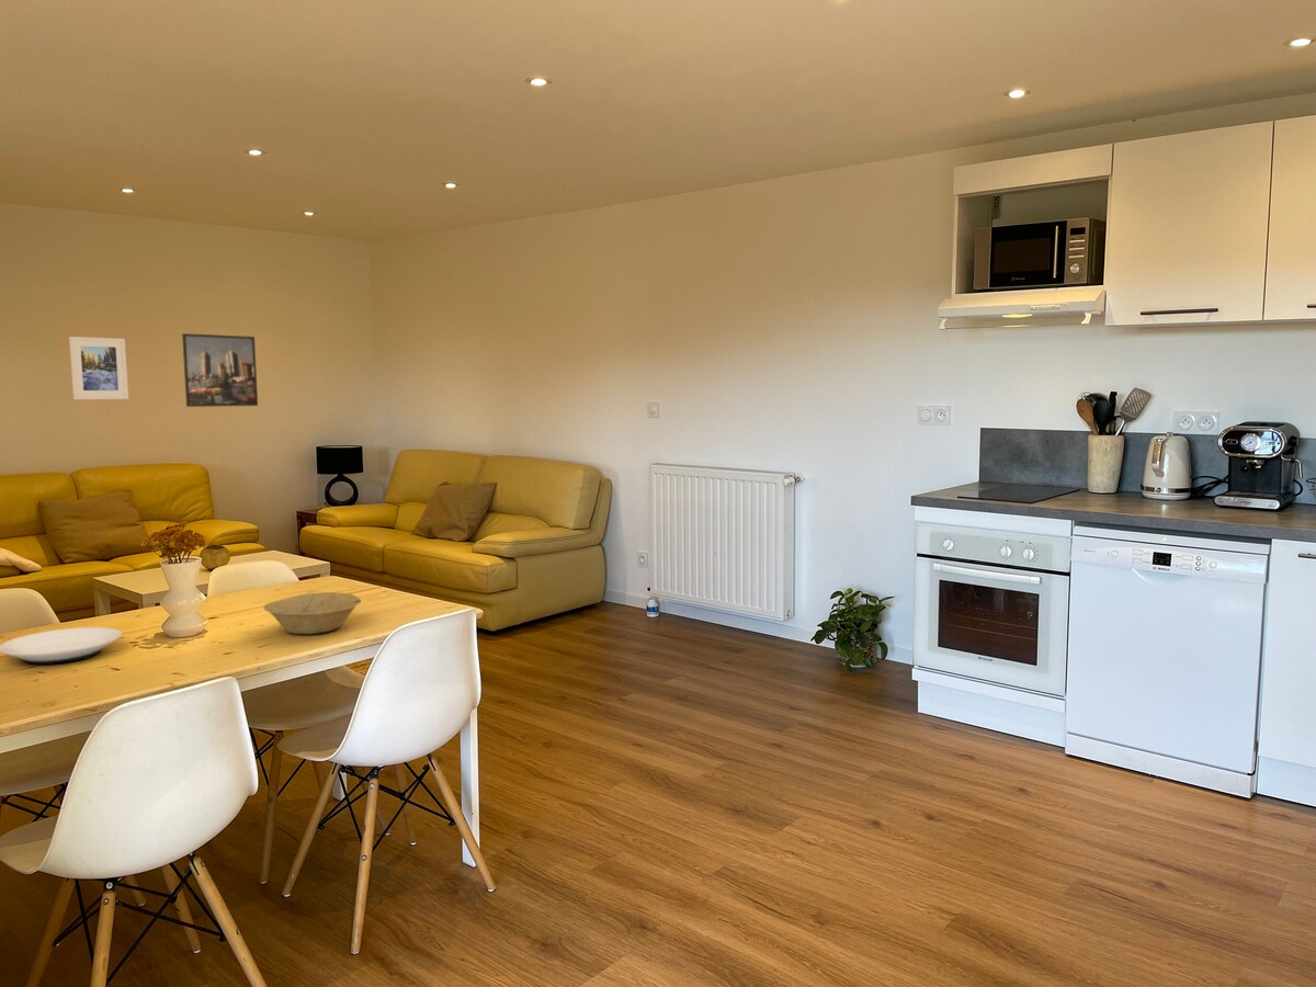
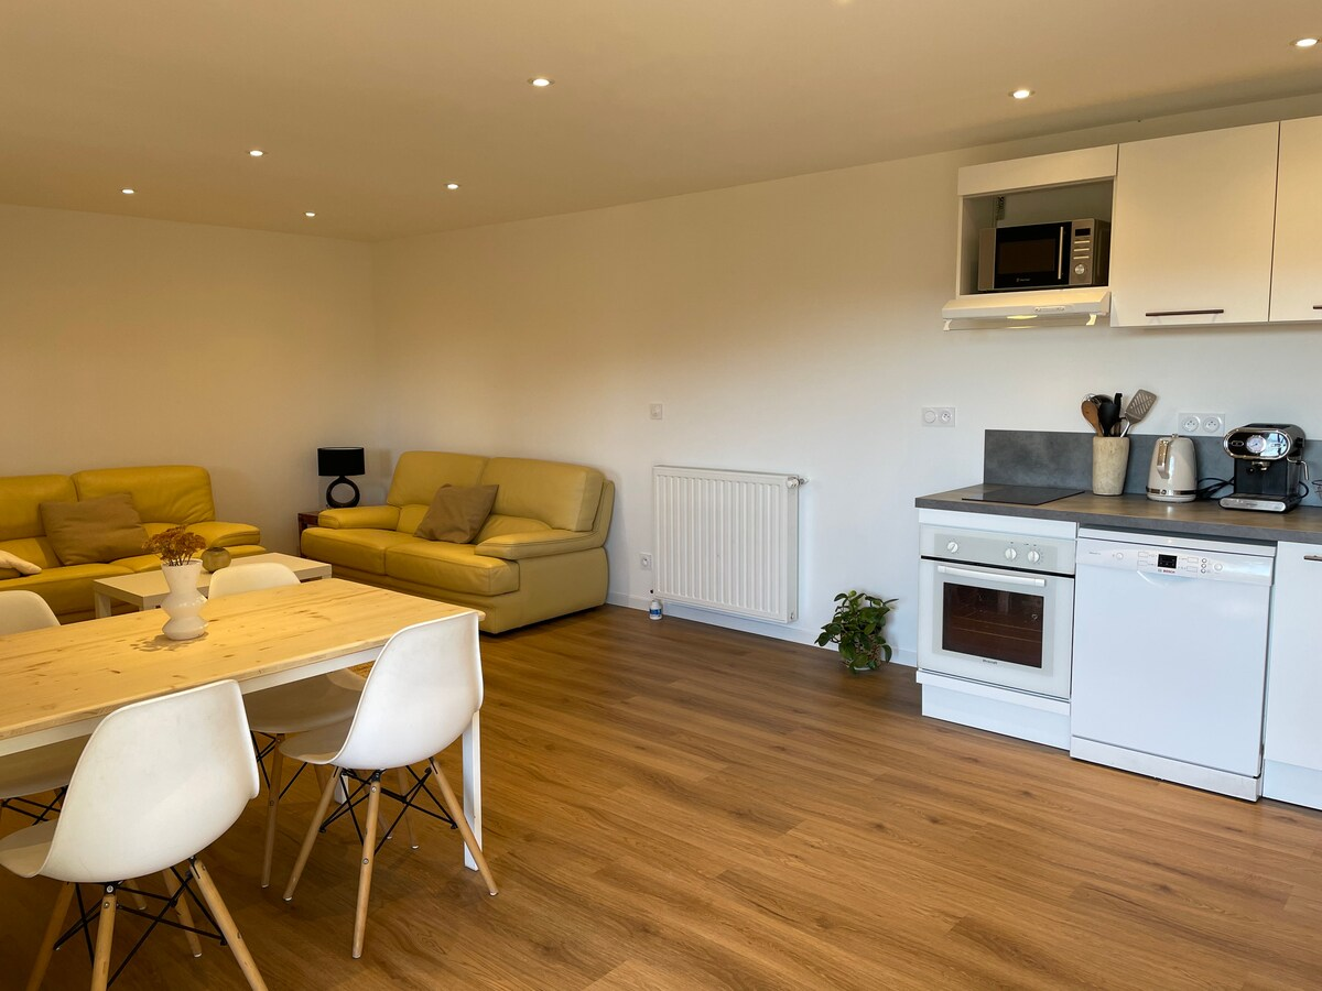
- plate [0,626,123,666]
- bowl [262,591,362,635]
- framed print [181,332,259,408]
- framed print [68,336,129,400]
